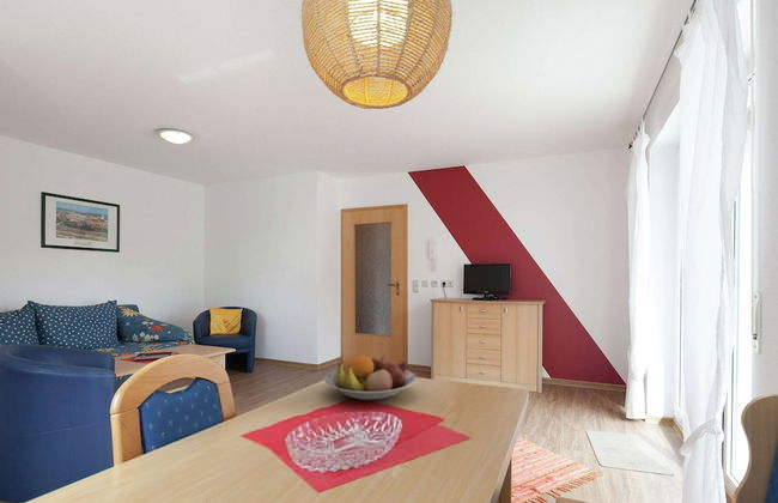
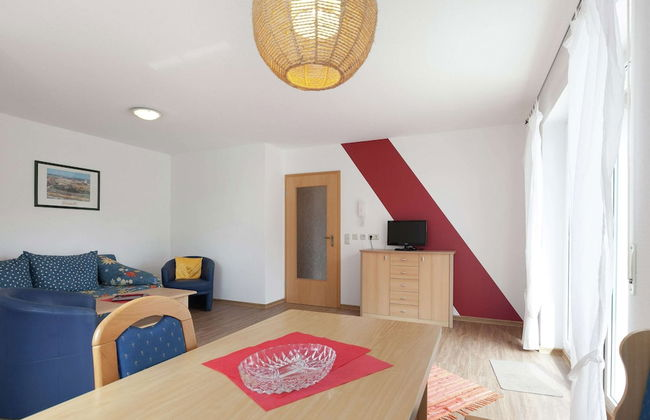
- fruit bowl [323,353,417,401]
